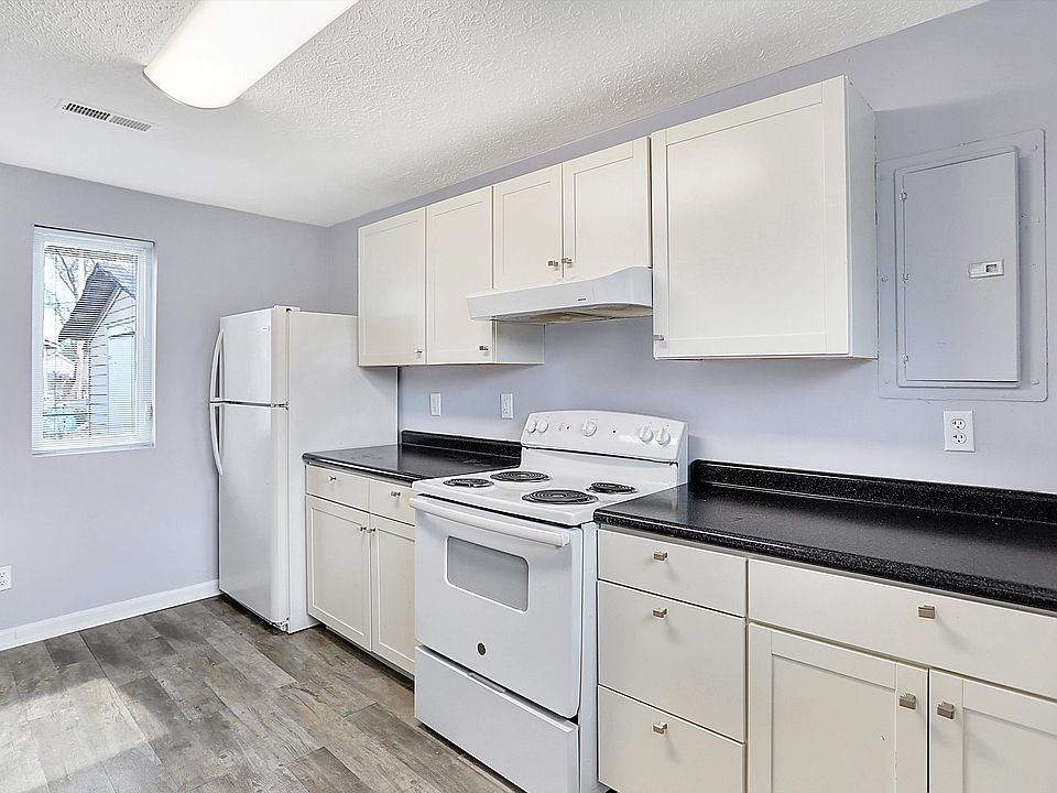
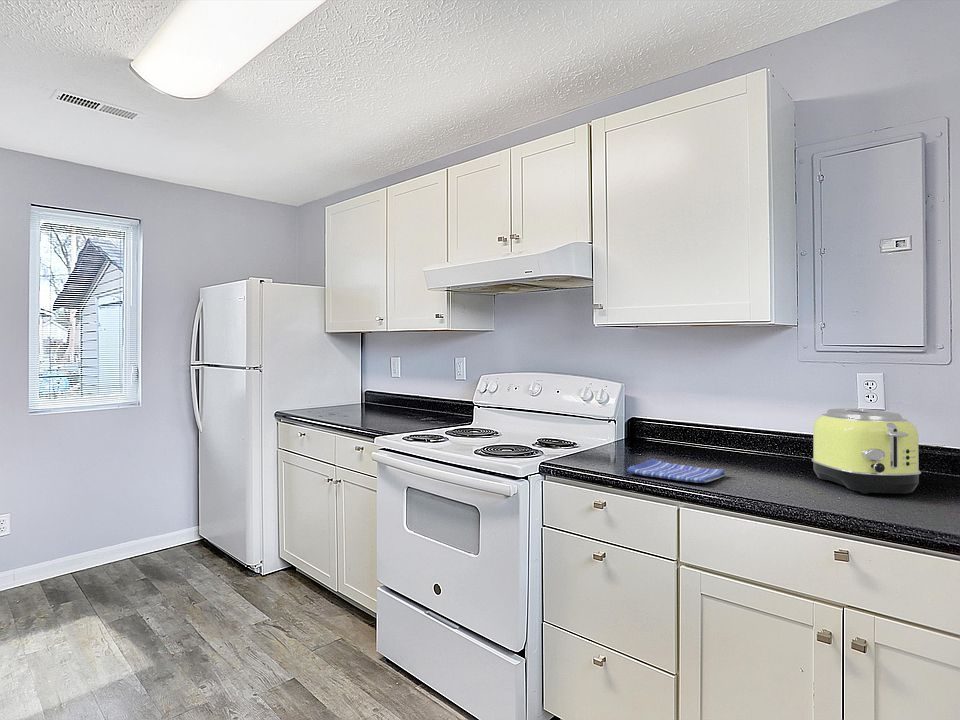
+ toaster [810,408,922,495]
+ dish towel [626,458,726,484]
